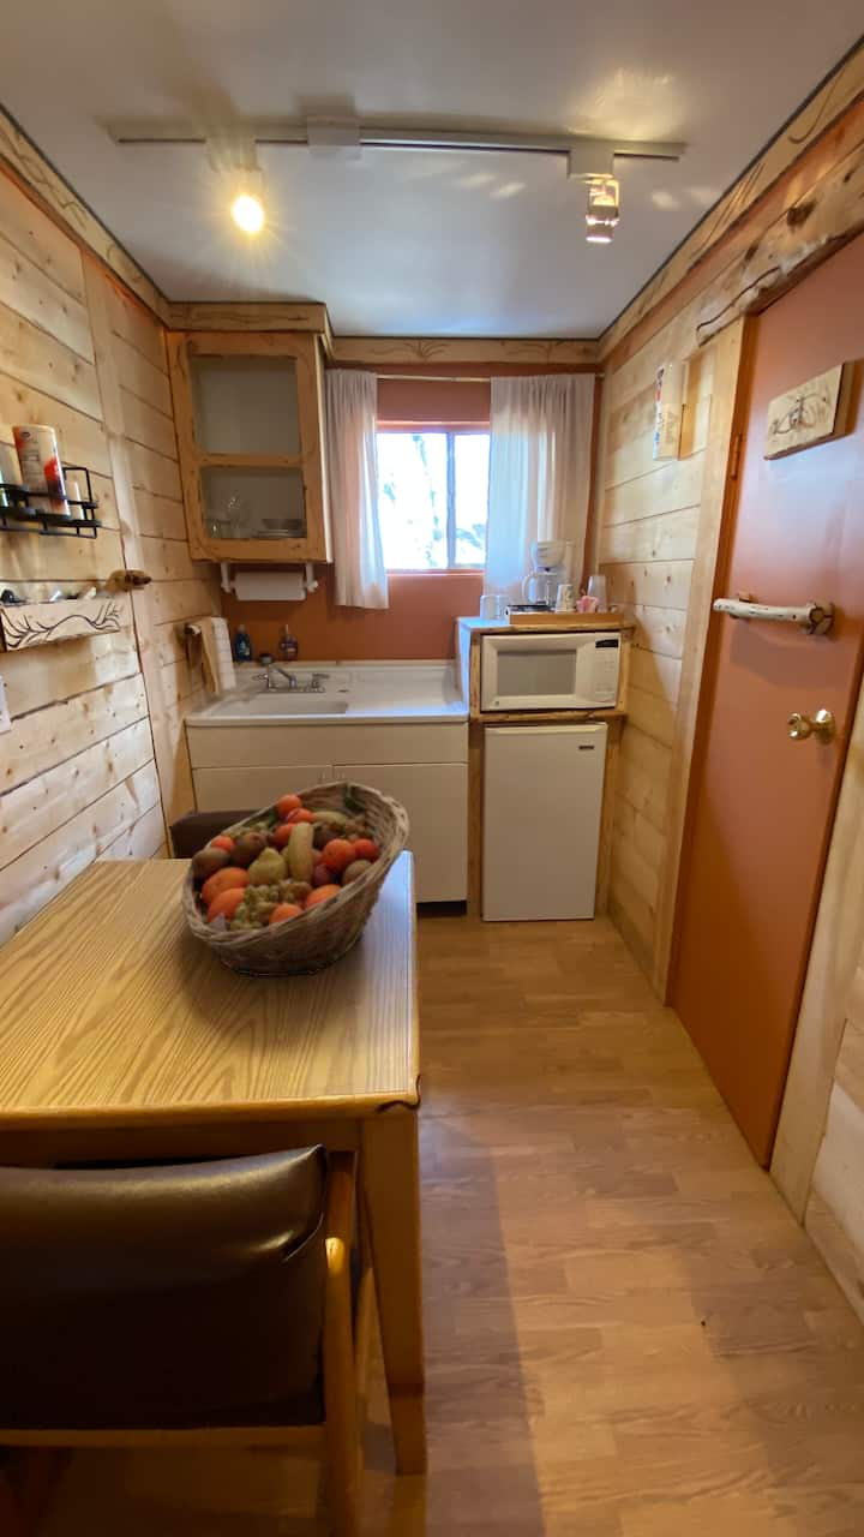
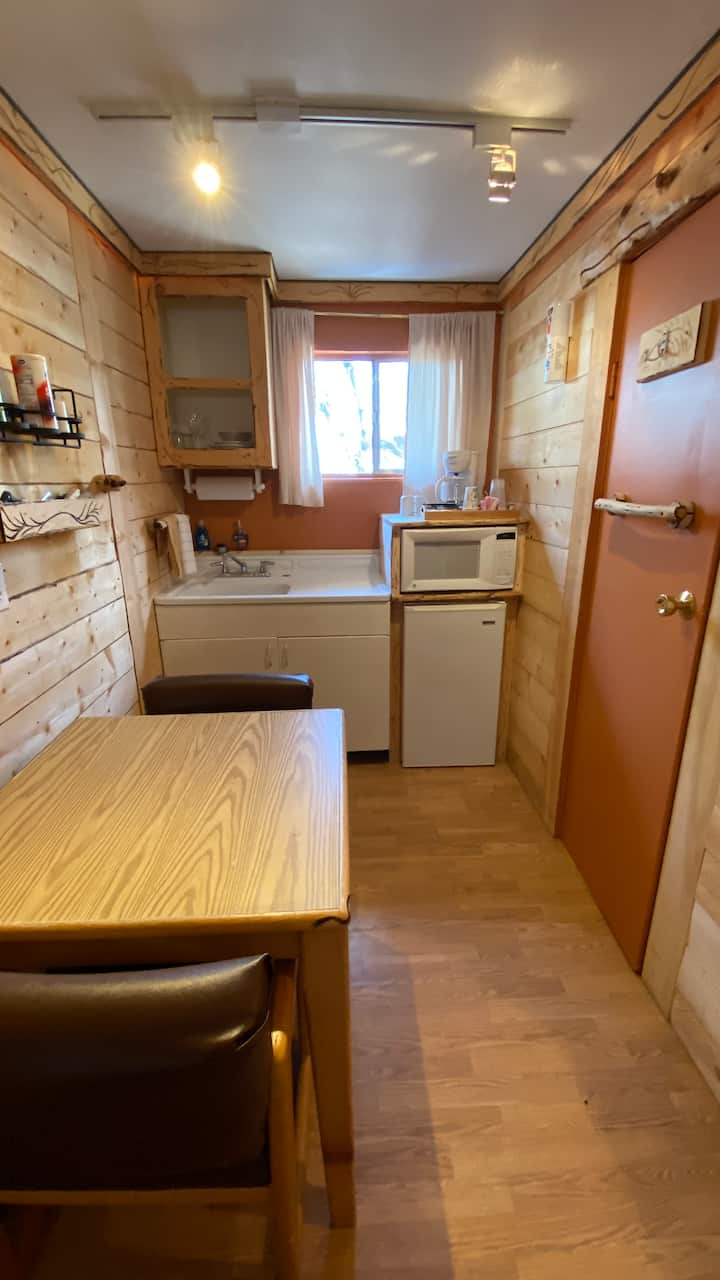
- fruit basket [180,781,412,977]
